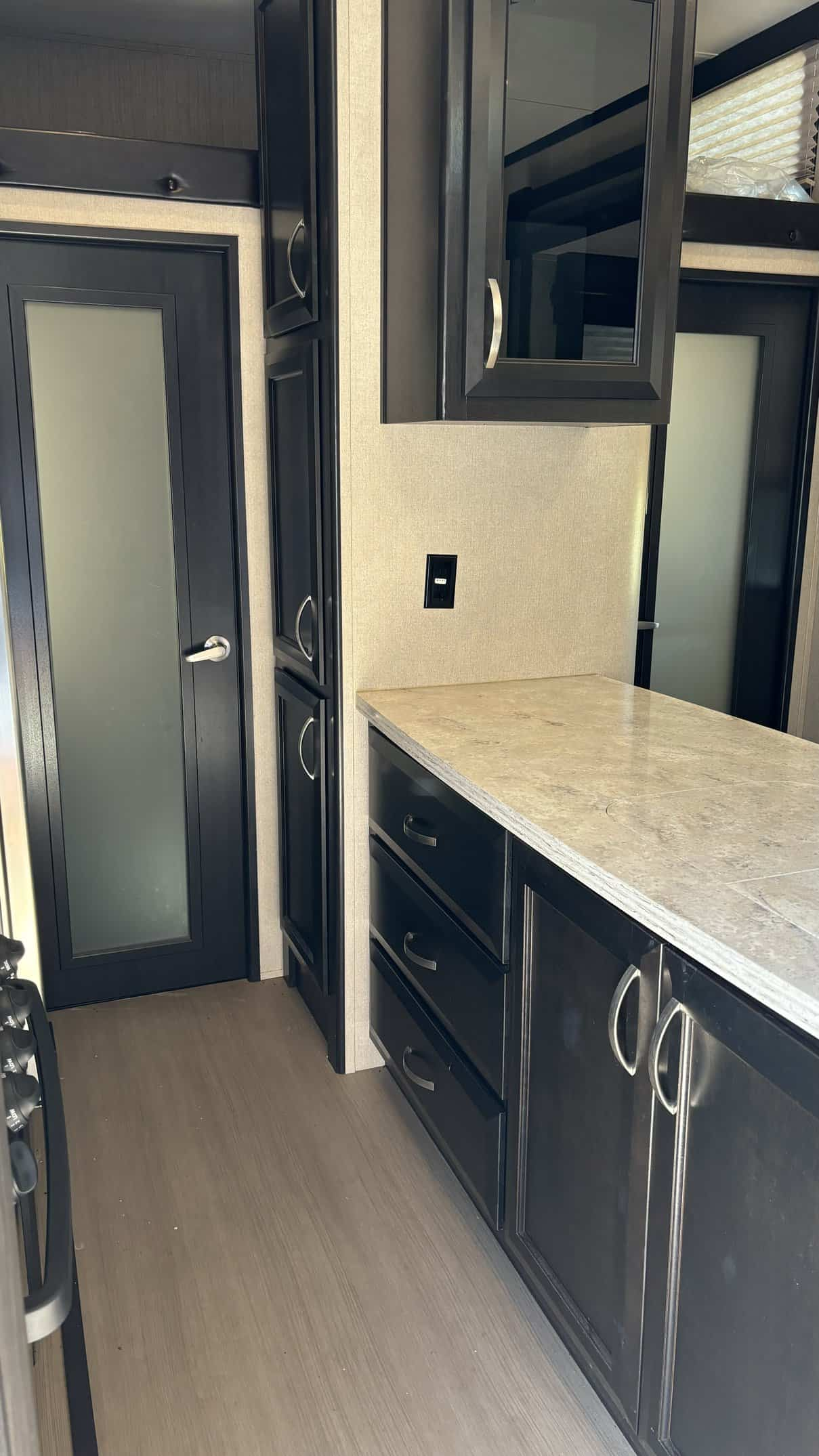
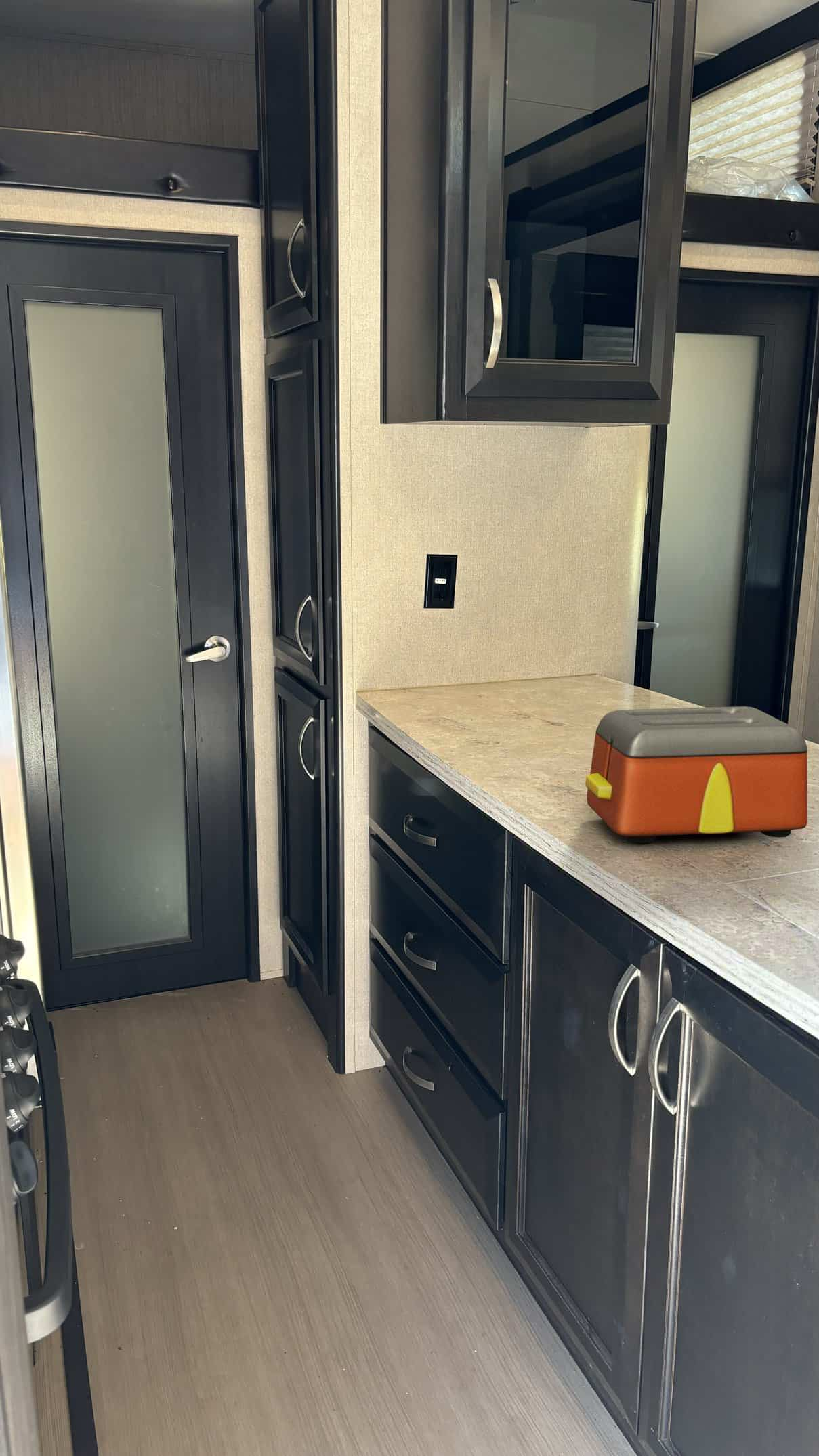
+ toaster [585,706,808,844]
